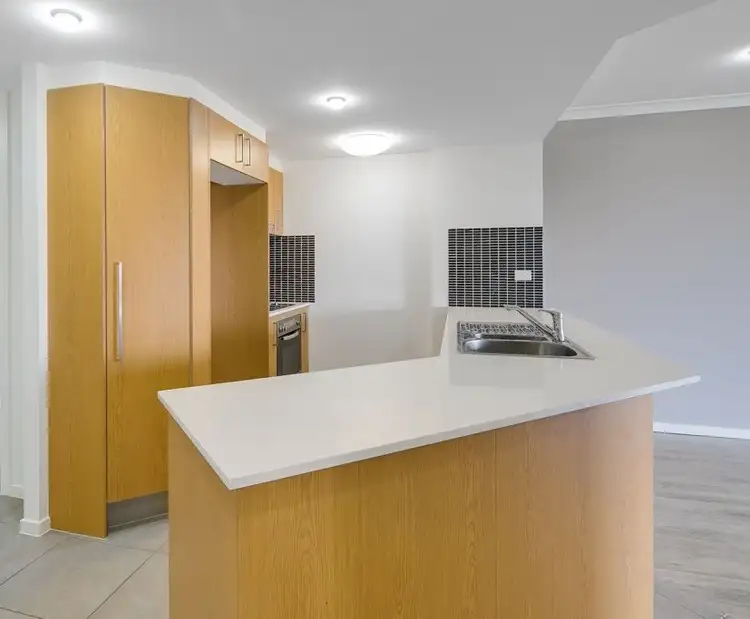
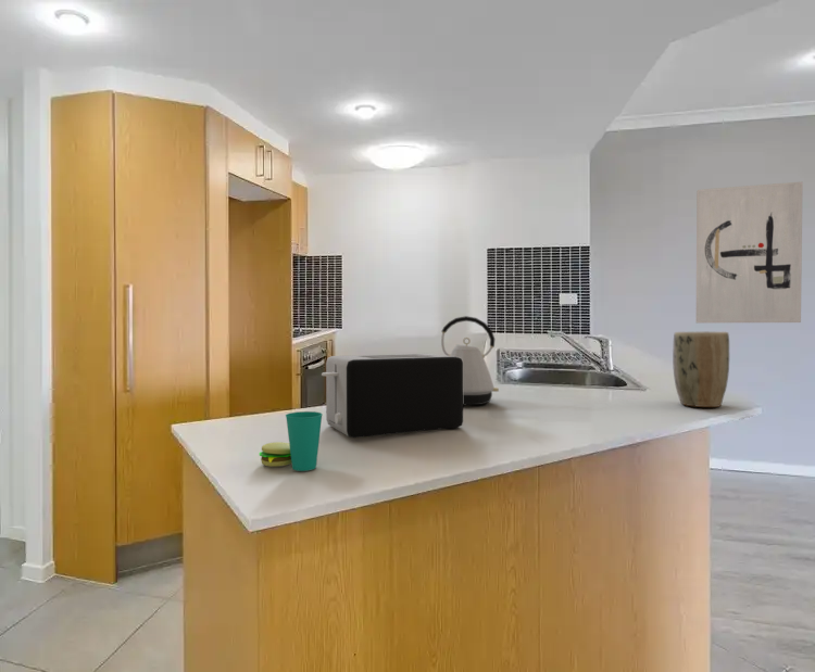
+ cup [259,410,324,472]
+ kettle [440,315,500,406]
+ wall art [695,181,803,324]
+ plant pot [672,331,730,408]
+ toaster [321,353,464,439]
